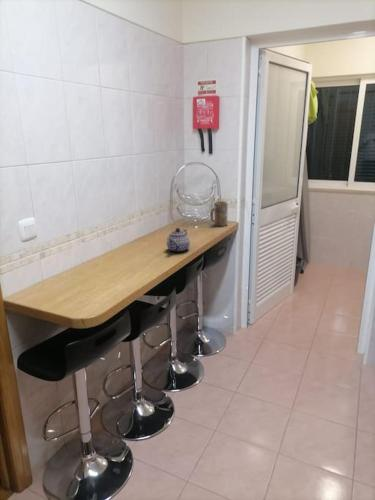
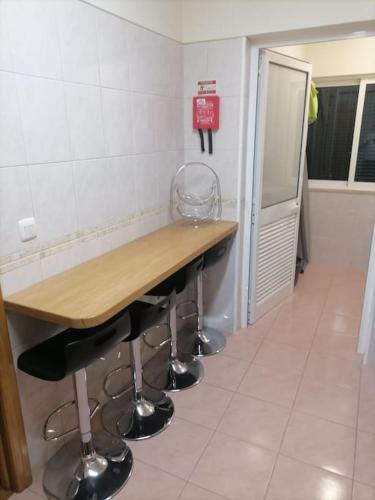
- teapot [166,227,191,253]
- mug [209,200,229,227]
